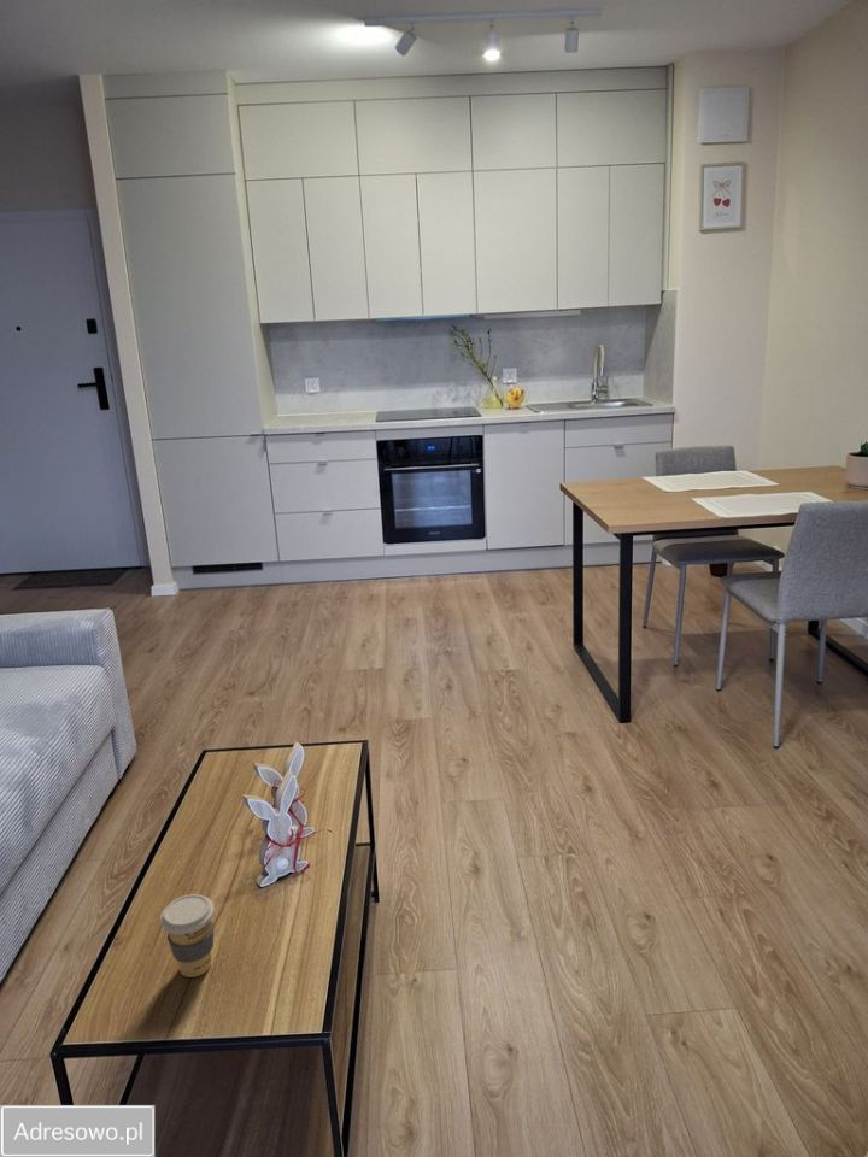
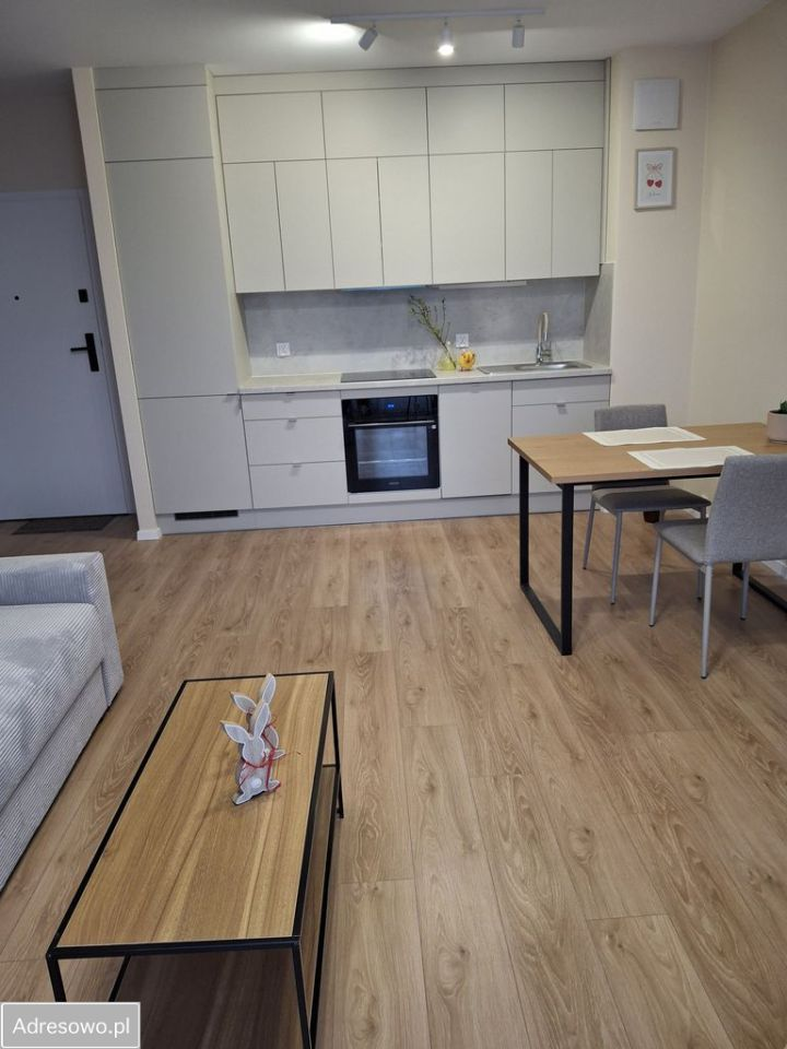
- coffee cup [159,893,216,979]
